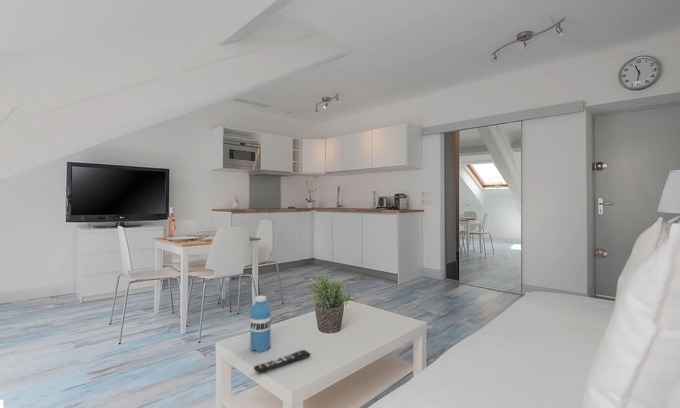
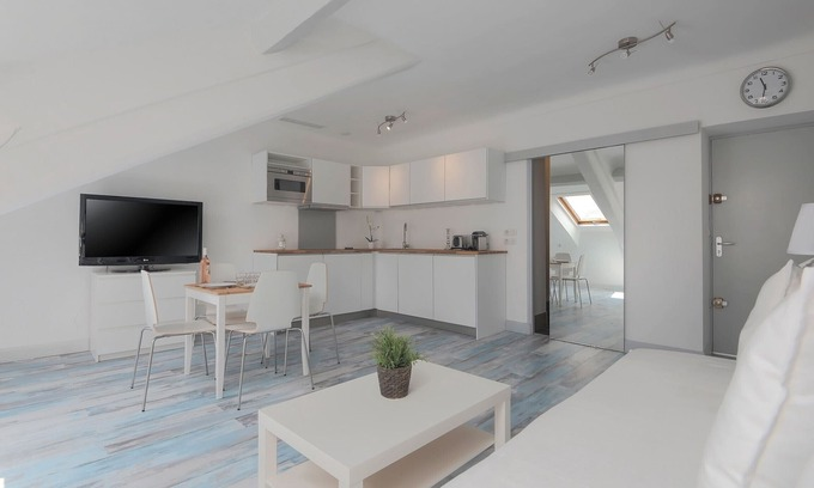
- remote control [253,349,311,374]
- water bottle [249,295,272,353]
